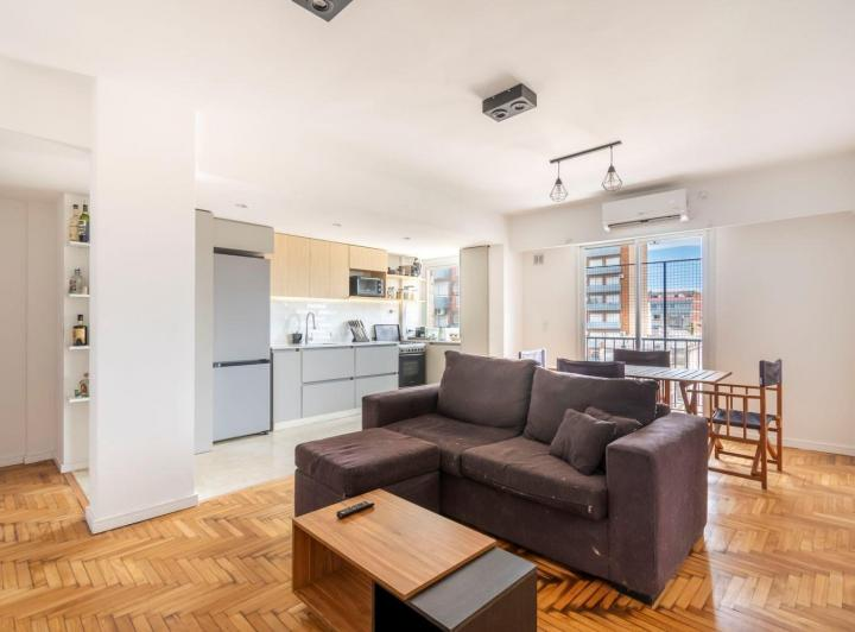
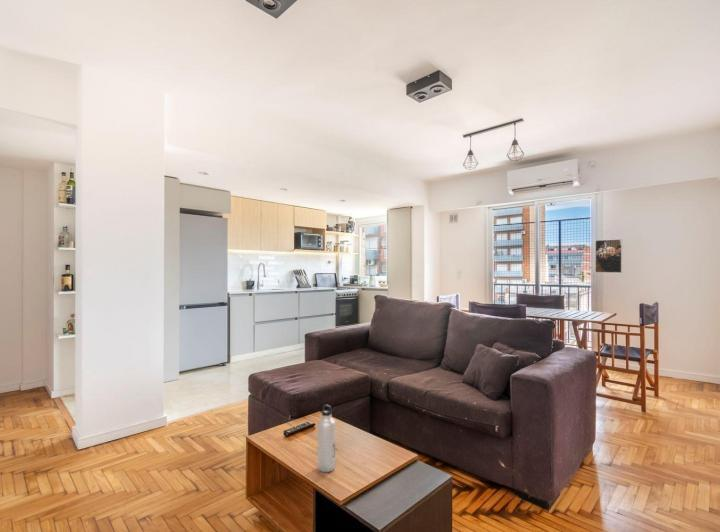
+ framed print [594,238,623,274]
+ water bottle [317,404,336,473]
